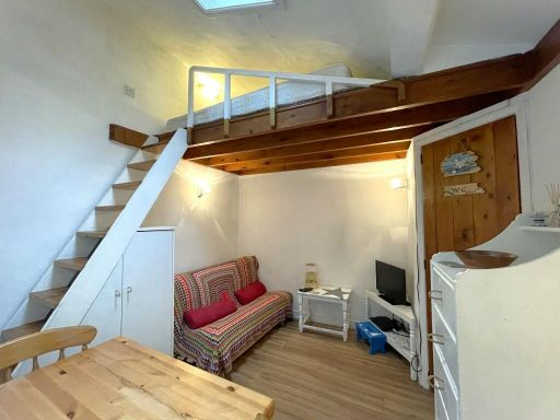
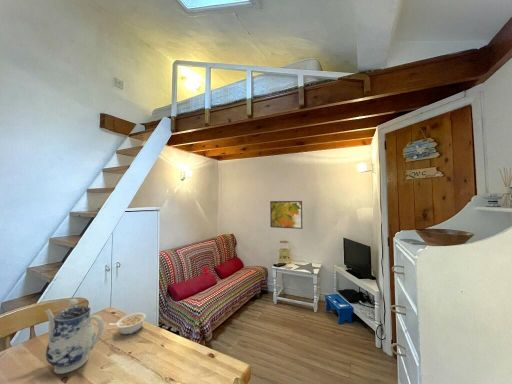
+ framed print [269,200,303,230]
+ legume [108,312,147,336]
+ teapot [44,298,105,375]
